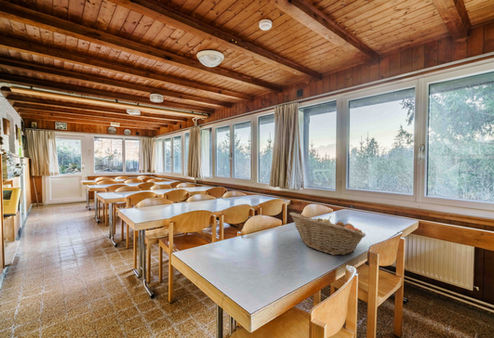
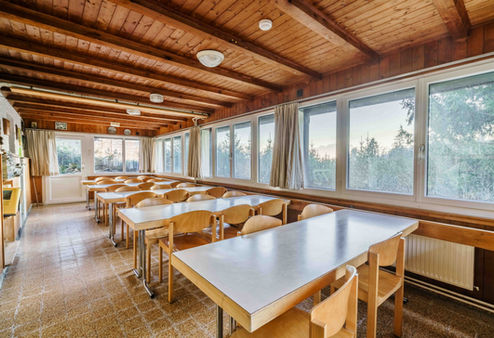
- fruit basket [288,211,367,256]
